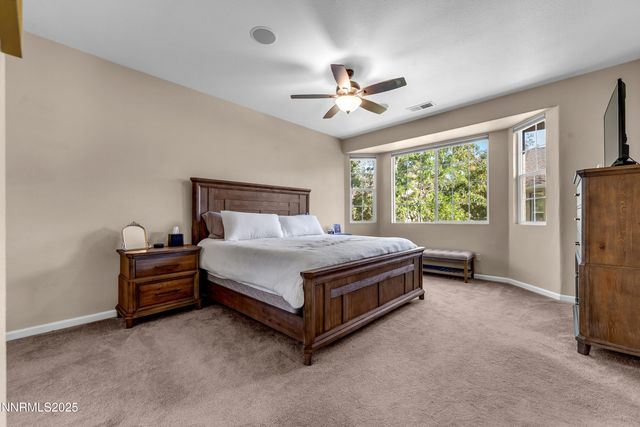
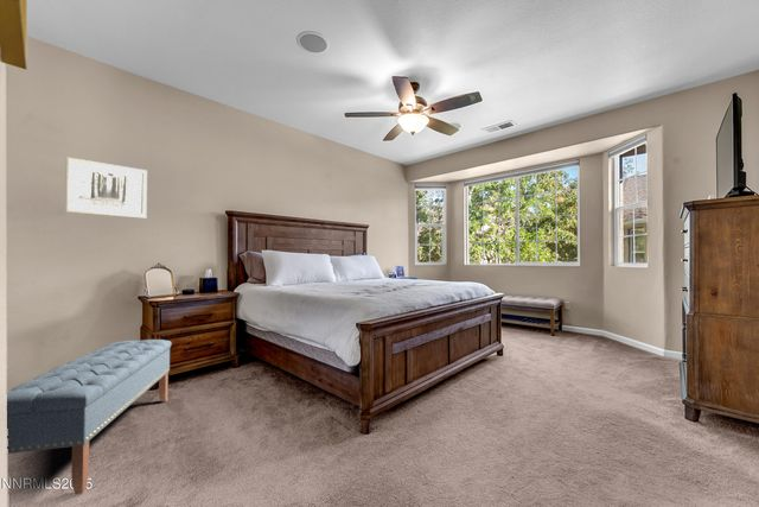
+ wall art [64,156,148,220]
+ bench [6,338,173,495]
